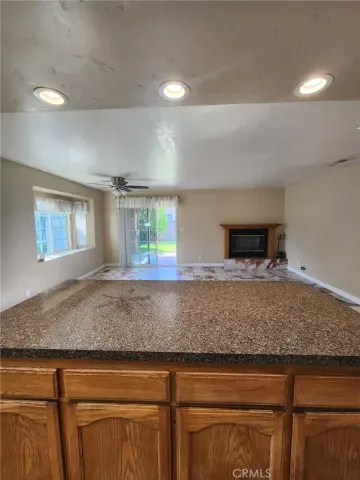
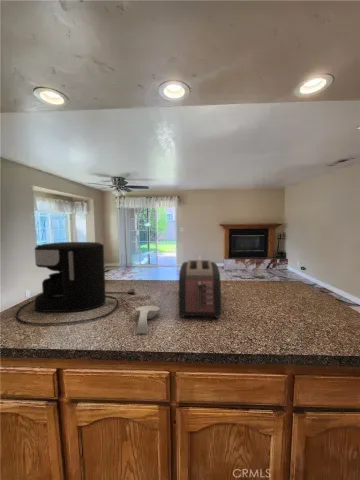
+ spoon rest [135,305,160,334]
+ toaster [178,259,222,319]
+ coffee maker [15,241,138,326]
